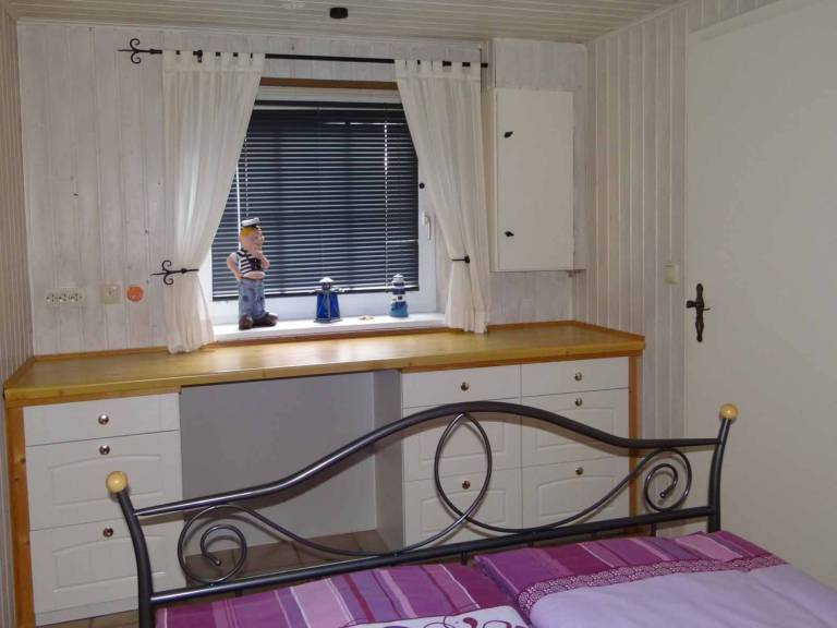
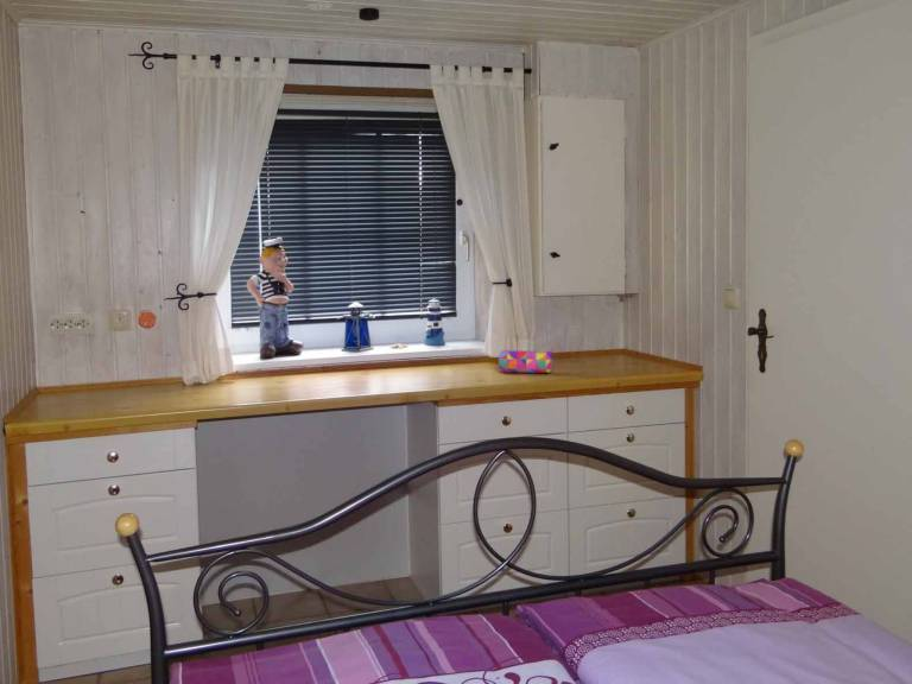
+ pencil case [498,348,556,374]
